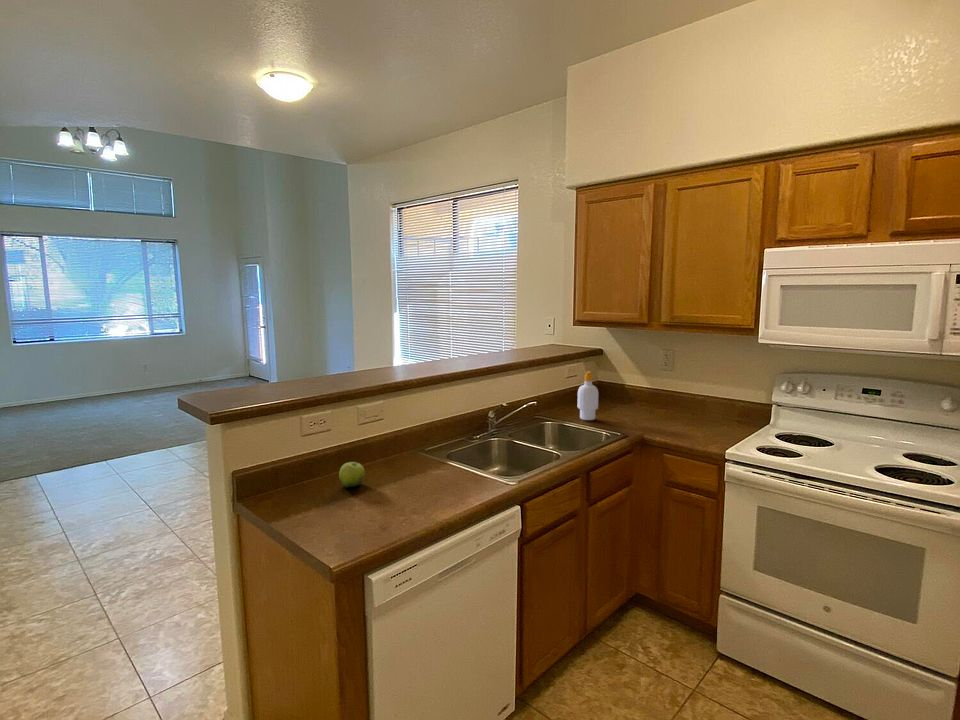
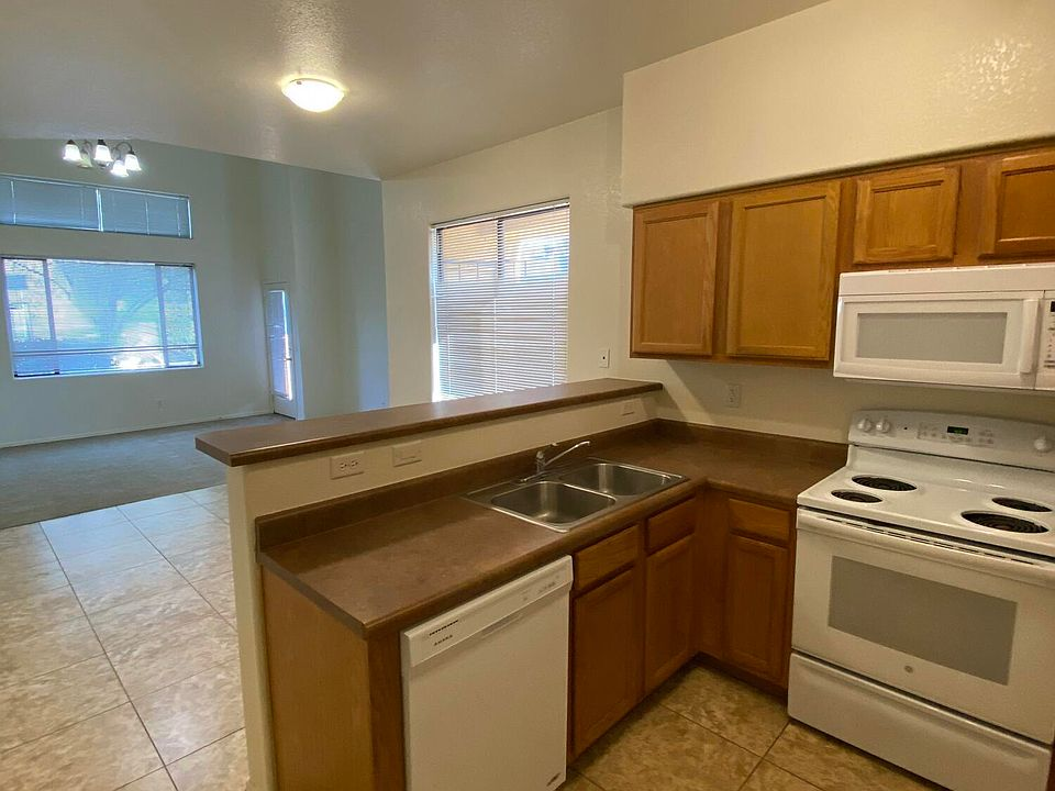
- soap bottle [577,370,599,421]
- fruit [338,461,366,489]
